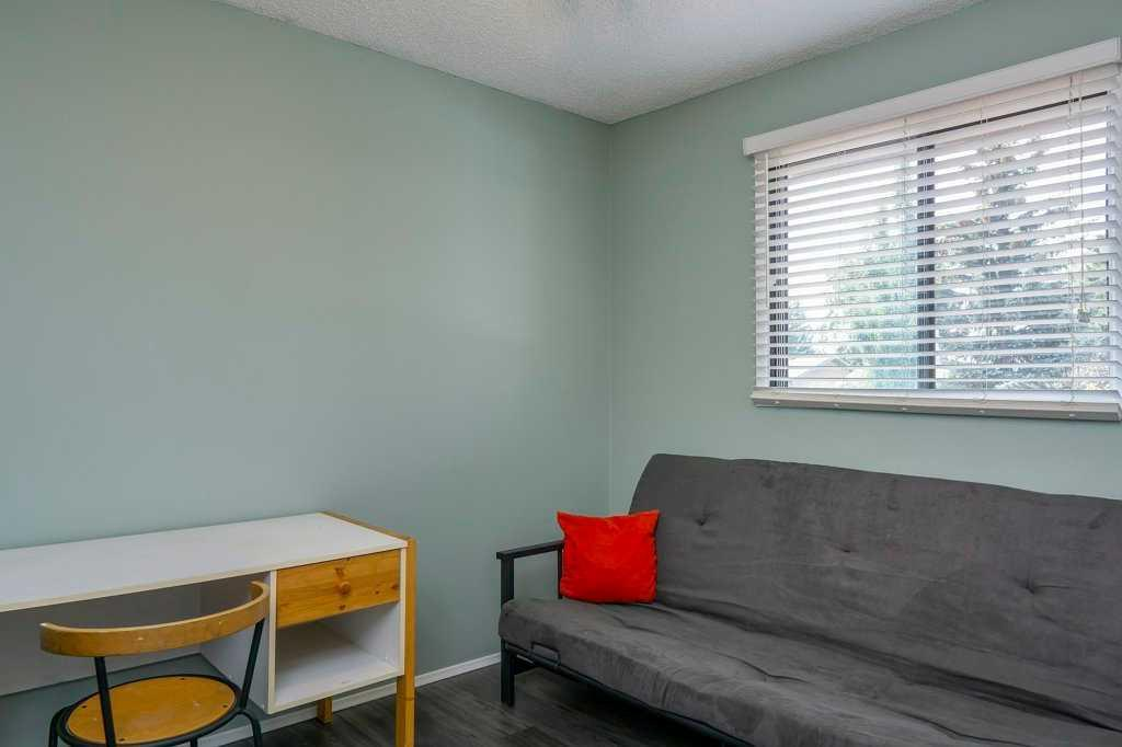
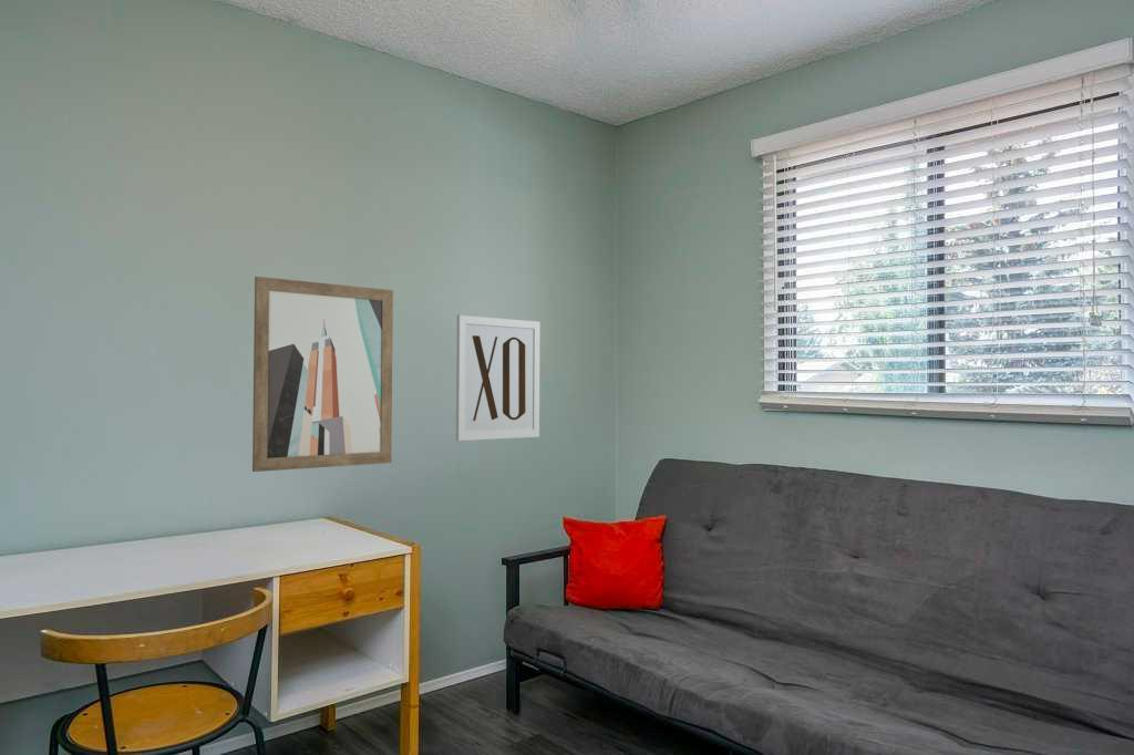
+ wall art [455,314,542,442]
+ wall art [251,276,394,473]
